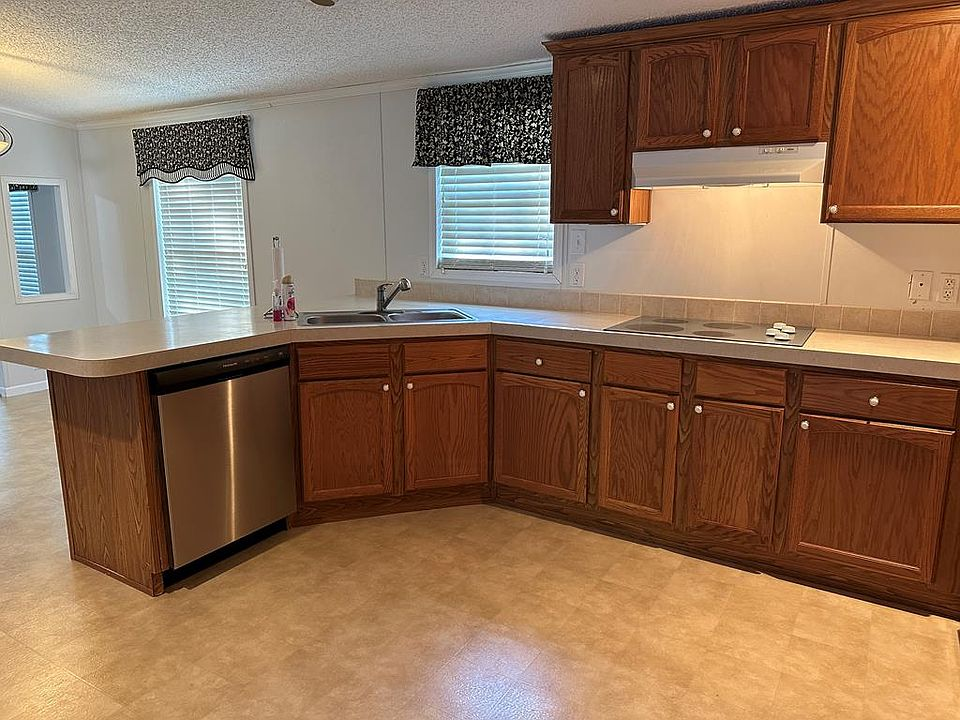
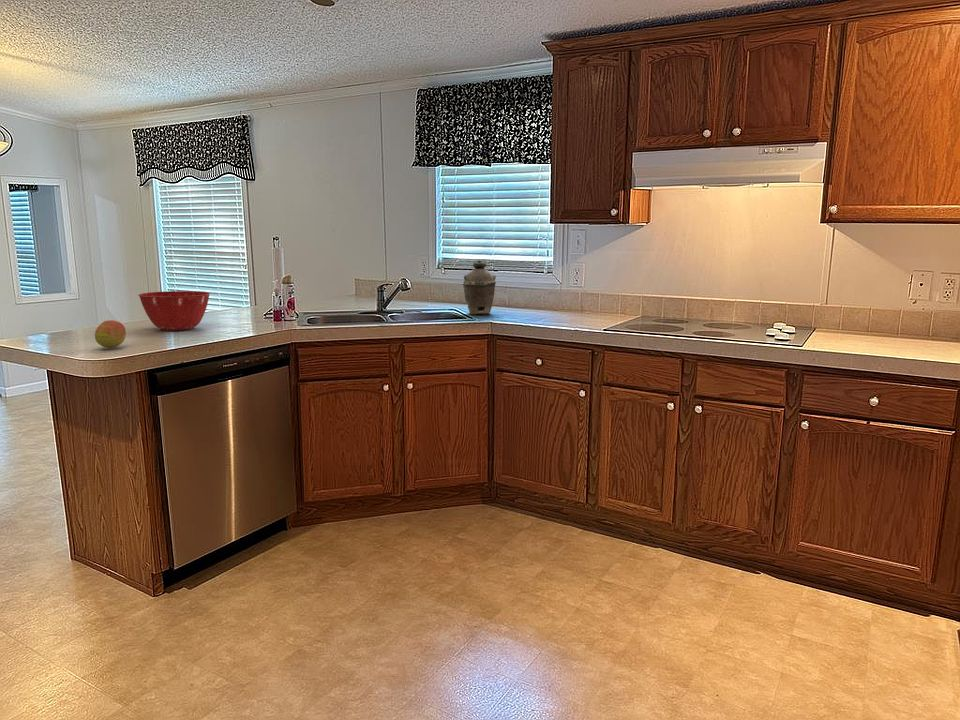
+ fruit [94,319,127,349]
+ kettle [462,259,497,316]
+ mixing bowl [137,290,211,331]
